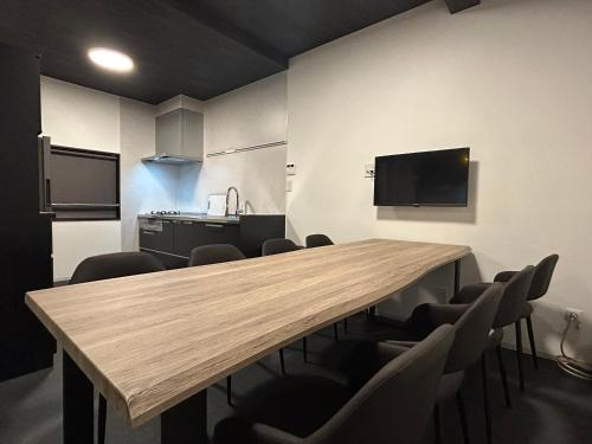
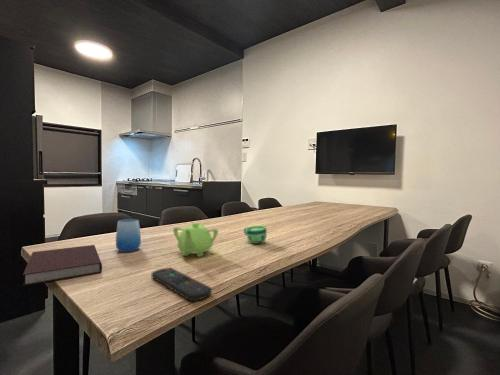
+ remote control [151,267,212,302]
+ cup [115,218,142,253]
+ notebook [22,244,103,287]
+ teapot [172,222,219,258]
+ cup [243,225,268,245]
